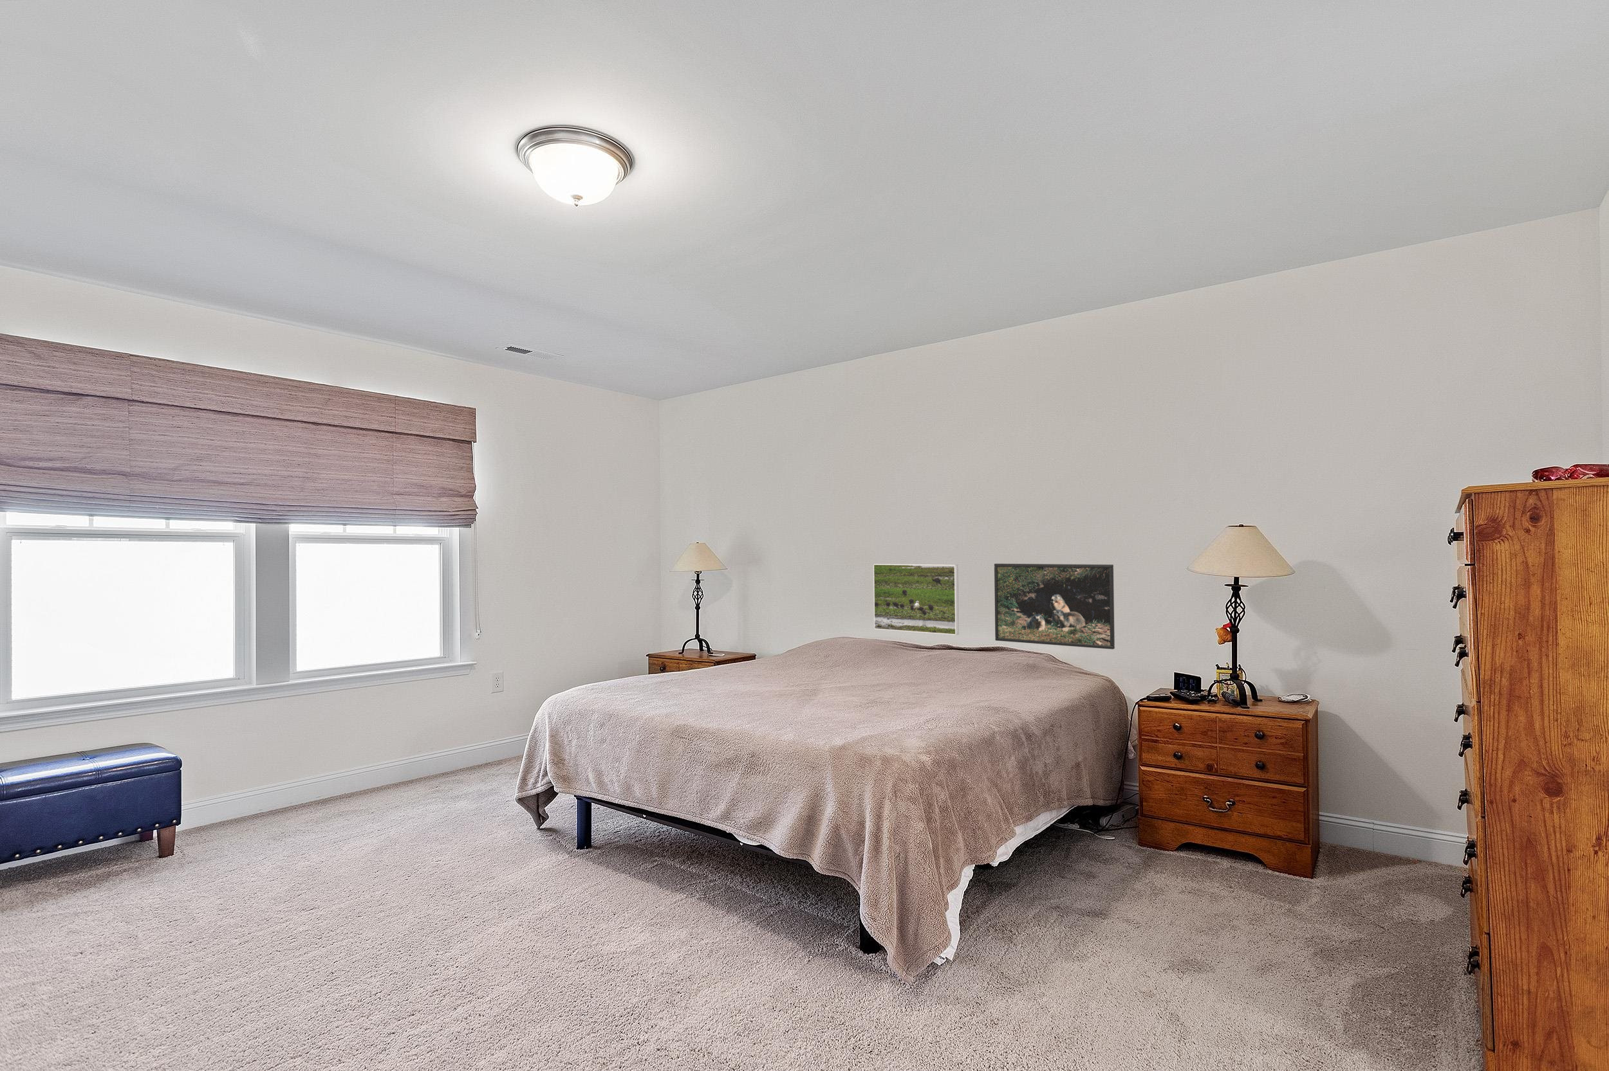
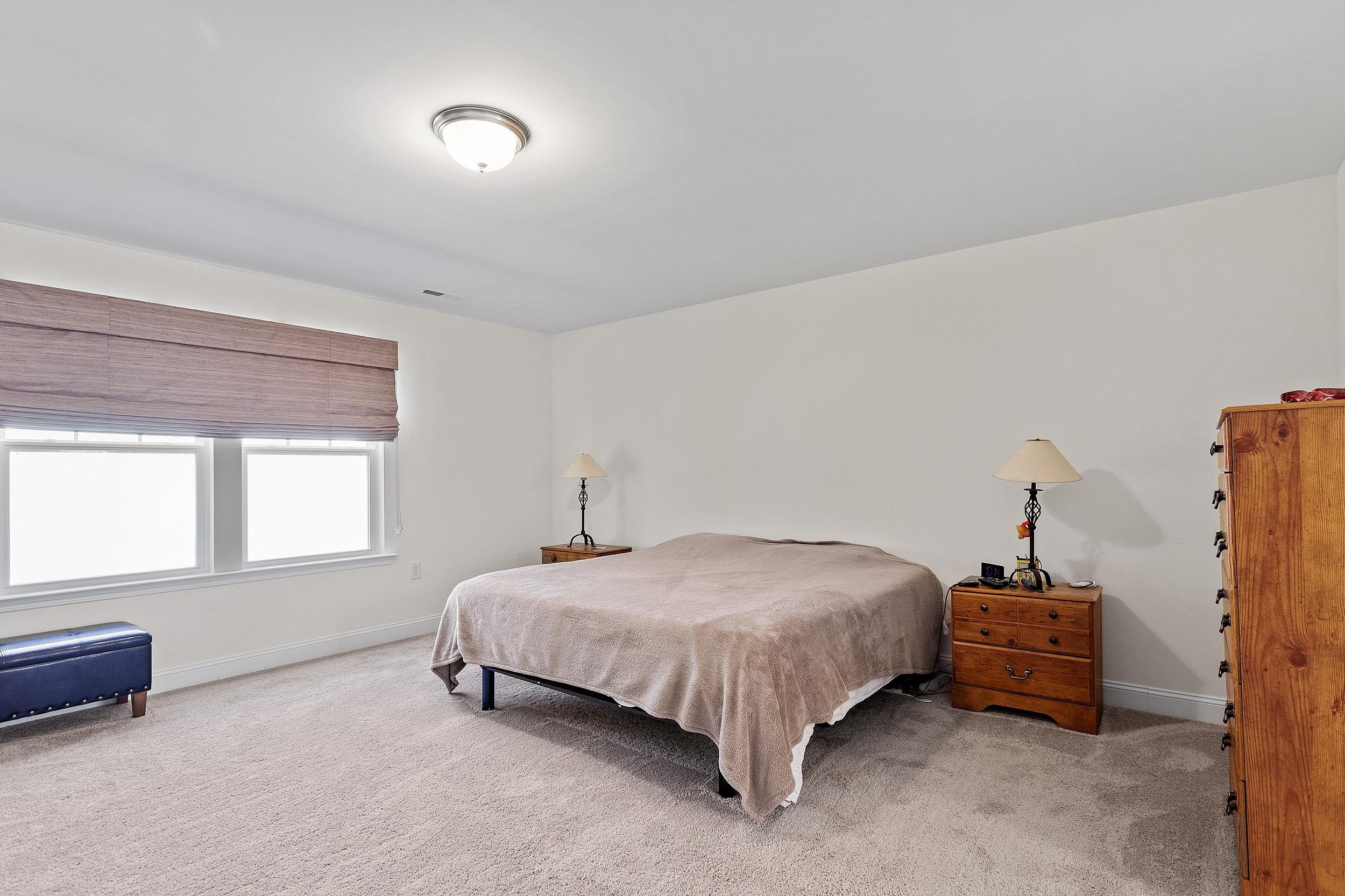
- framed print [873,563,959,636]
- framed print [994,563,1115,650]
